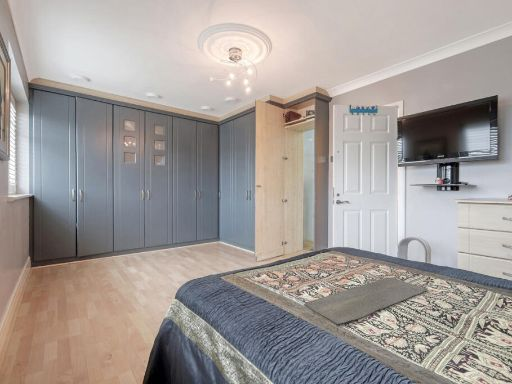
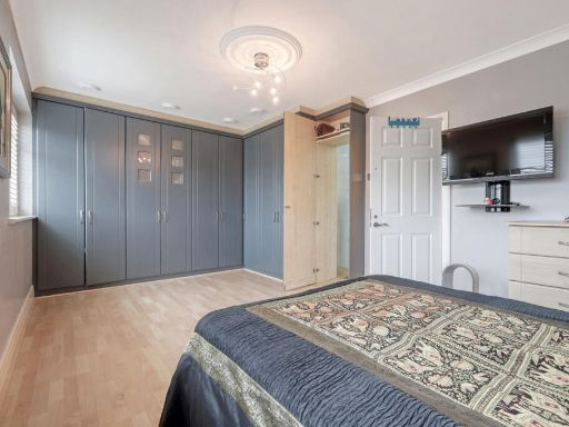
- bath mat [303,276,429,325]
